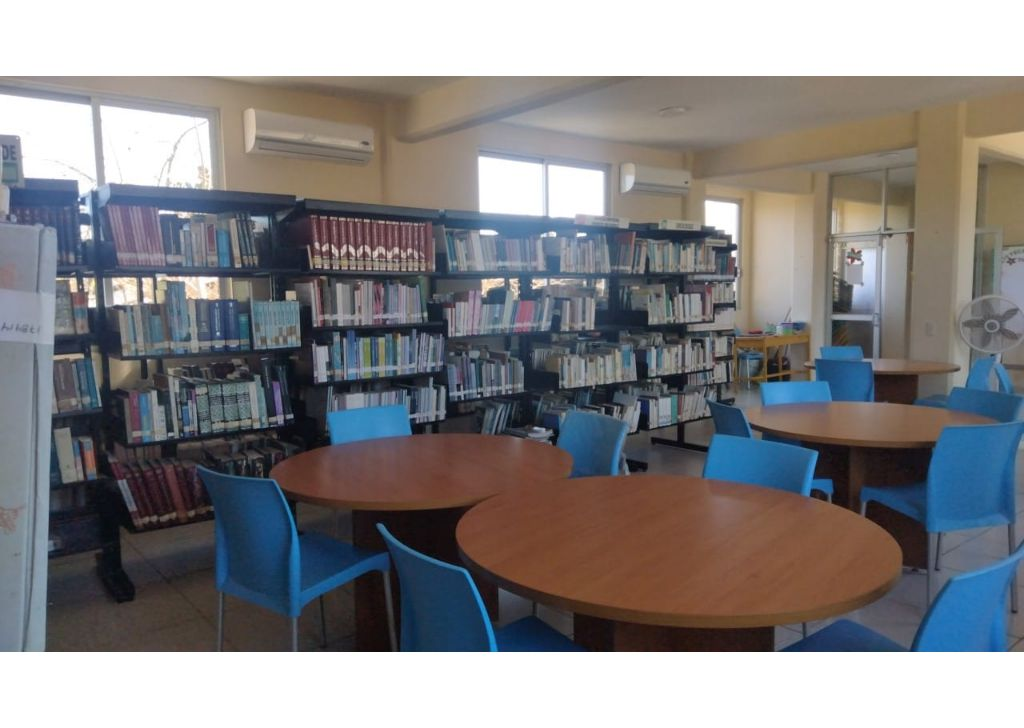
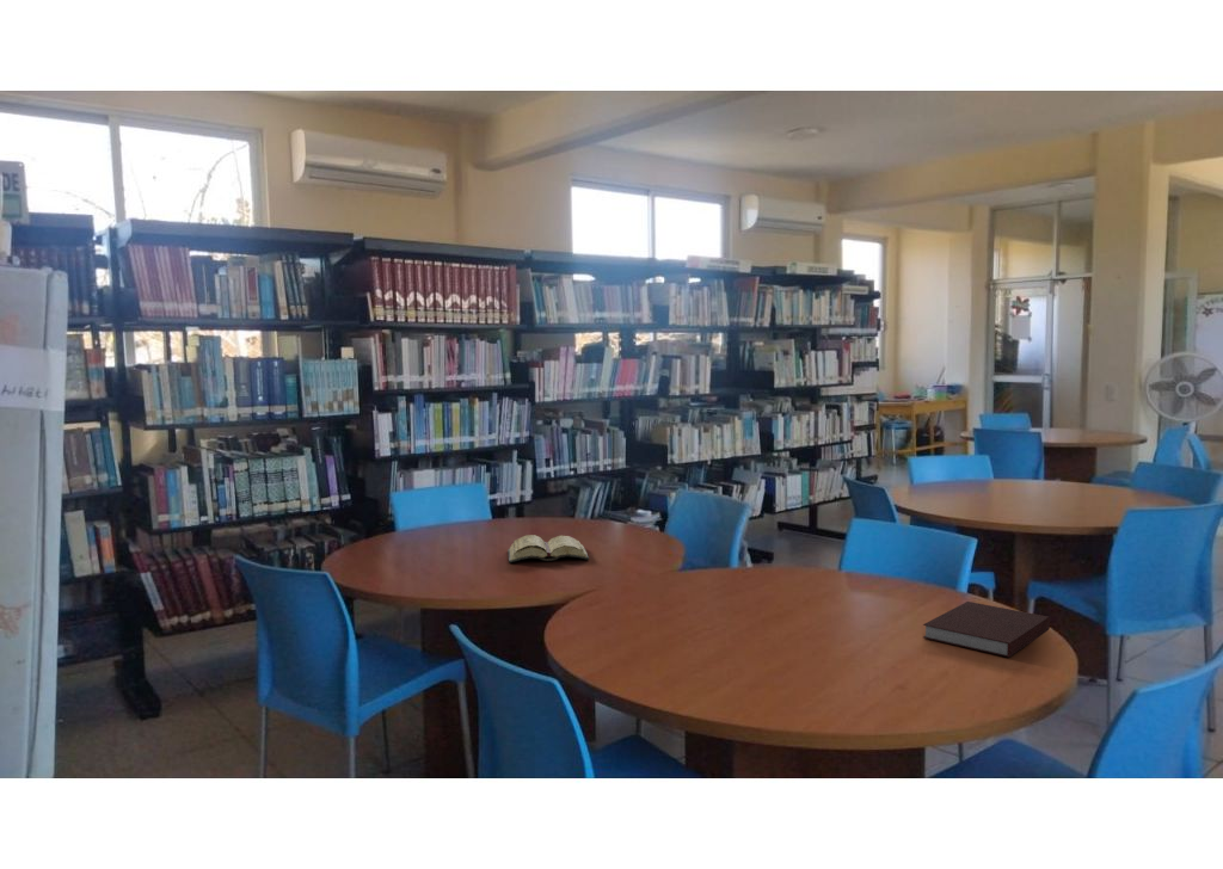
+ diary [506,534,590,563]
+ notebook [922,600,1051,659]
